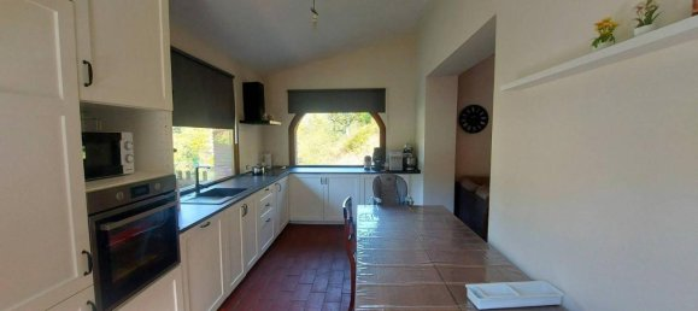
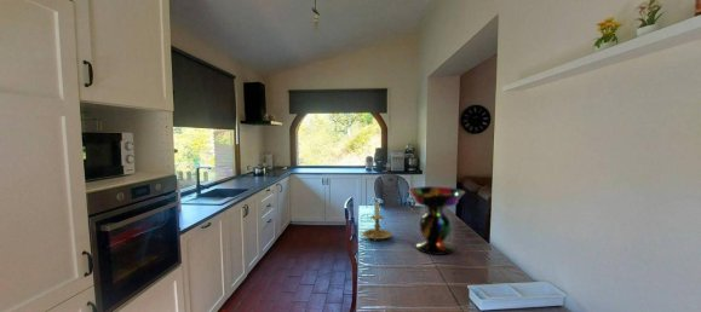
+ candle holder [361,200,393,242]
+ decorative bowl [407,185,466,256]
